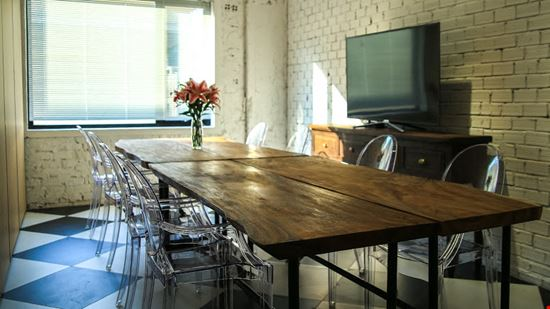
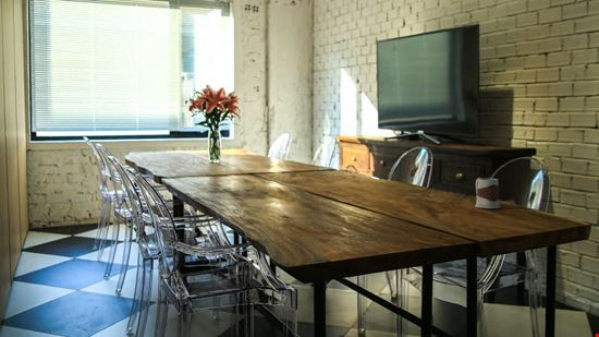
+ mug [474,177,501,209]
